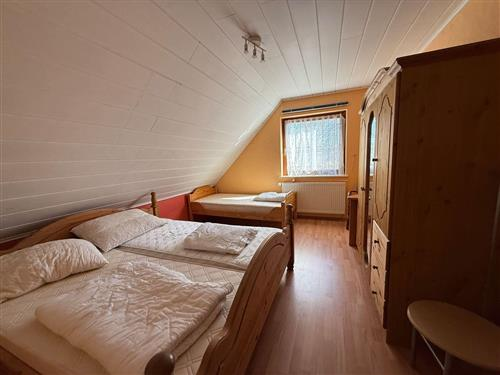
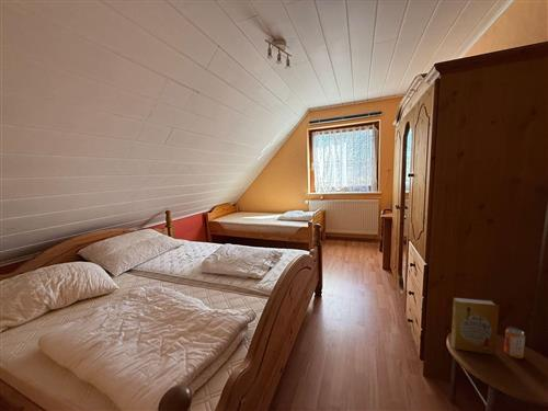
+ beverage can [503,326,526,359]
+ book [450,297,500,356]
